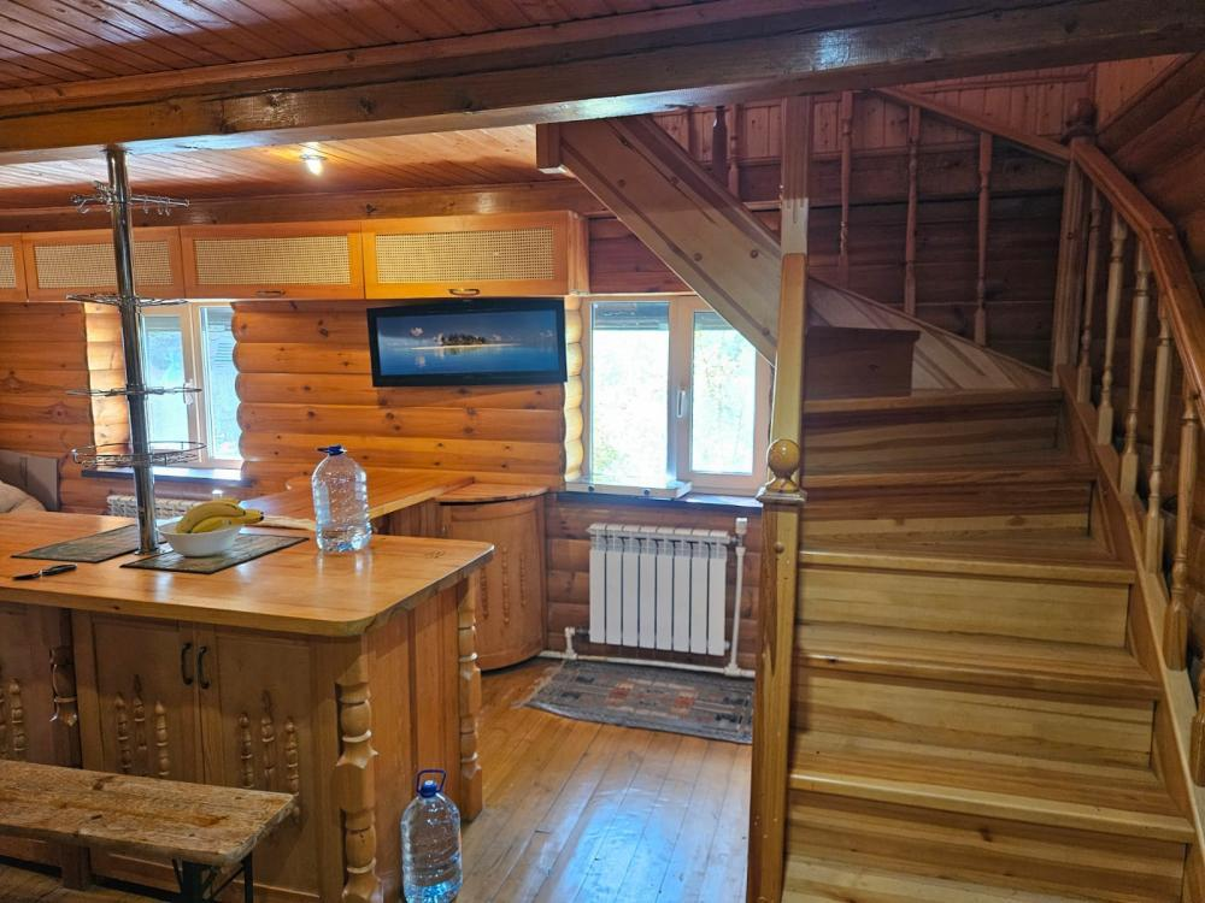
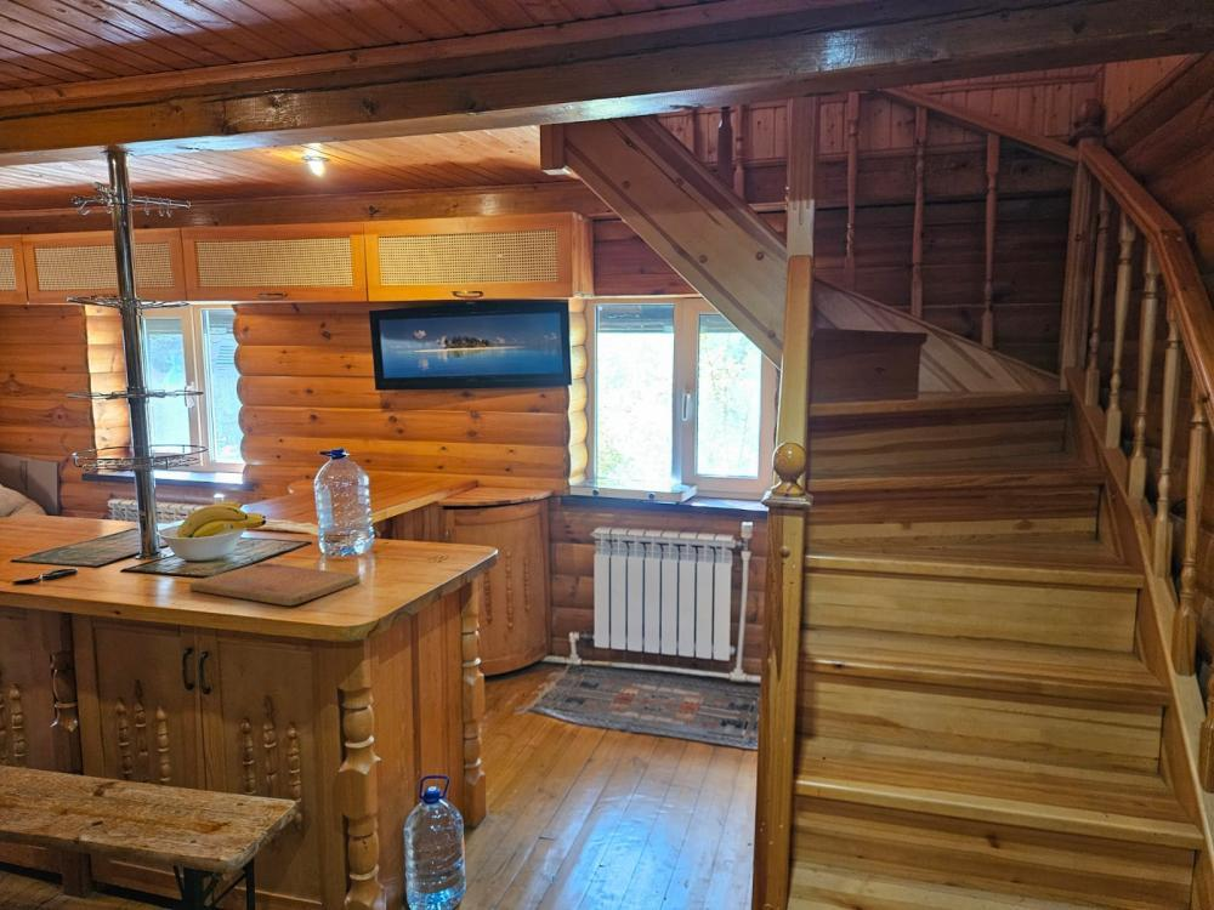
+ cutting board [188,562,361,607]
